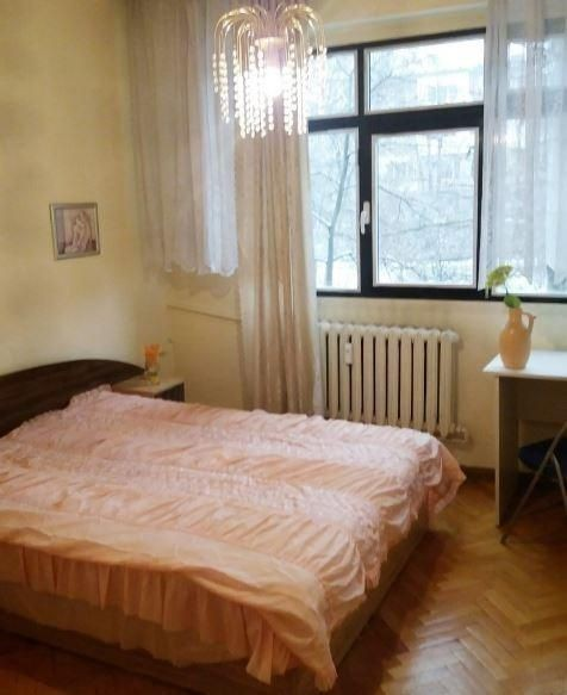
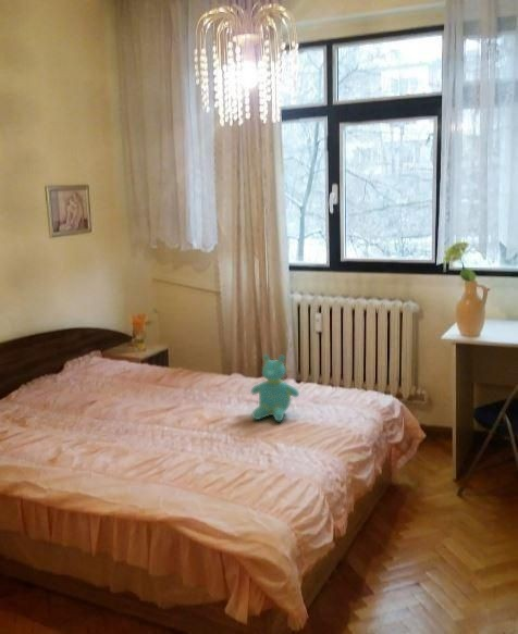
+ teddy bear [250,353,300,423]
